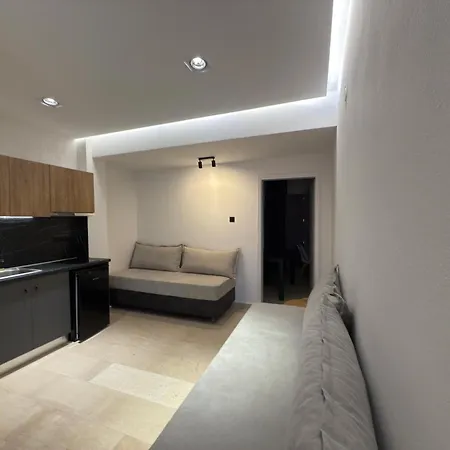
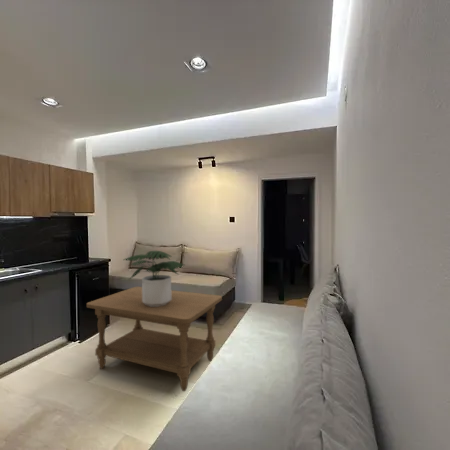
+ potted plant [123,250,186,306]
+ coffee table [86,286,223,392]
